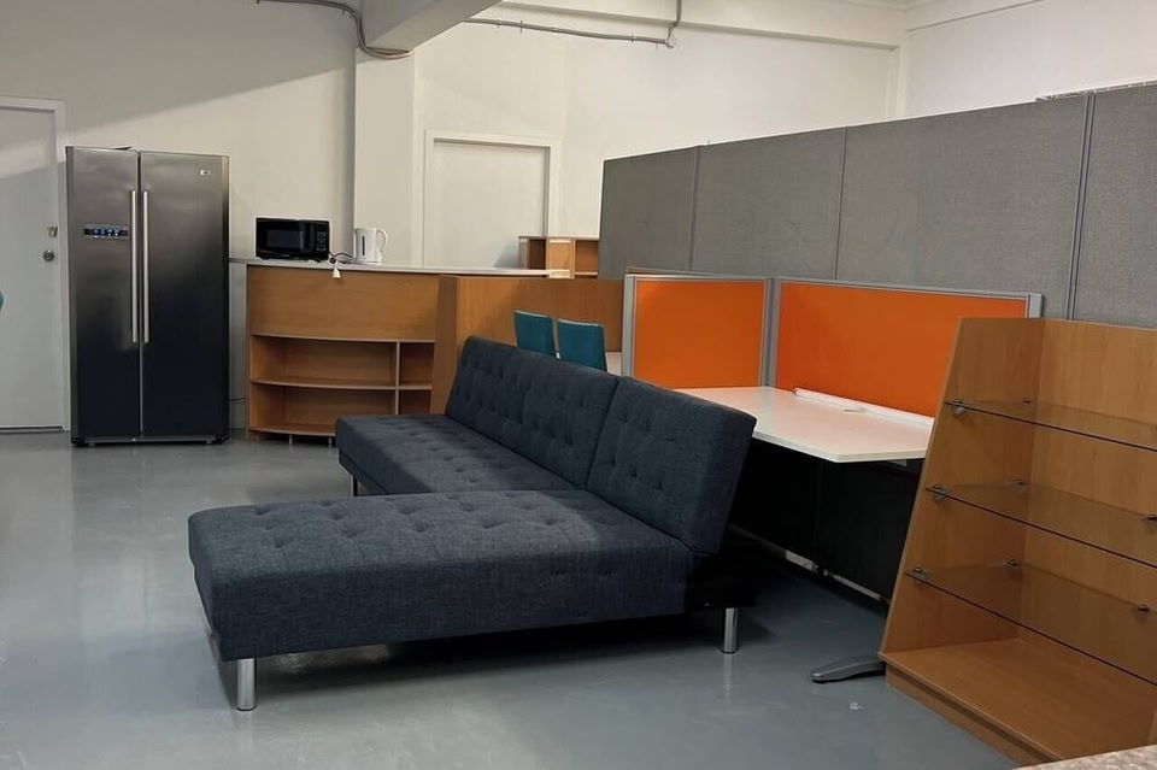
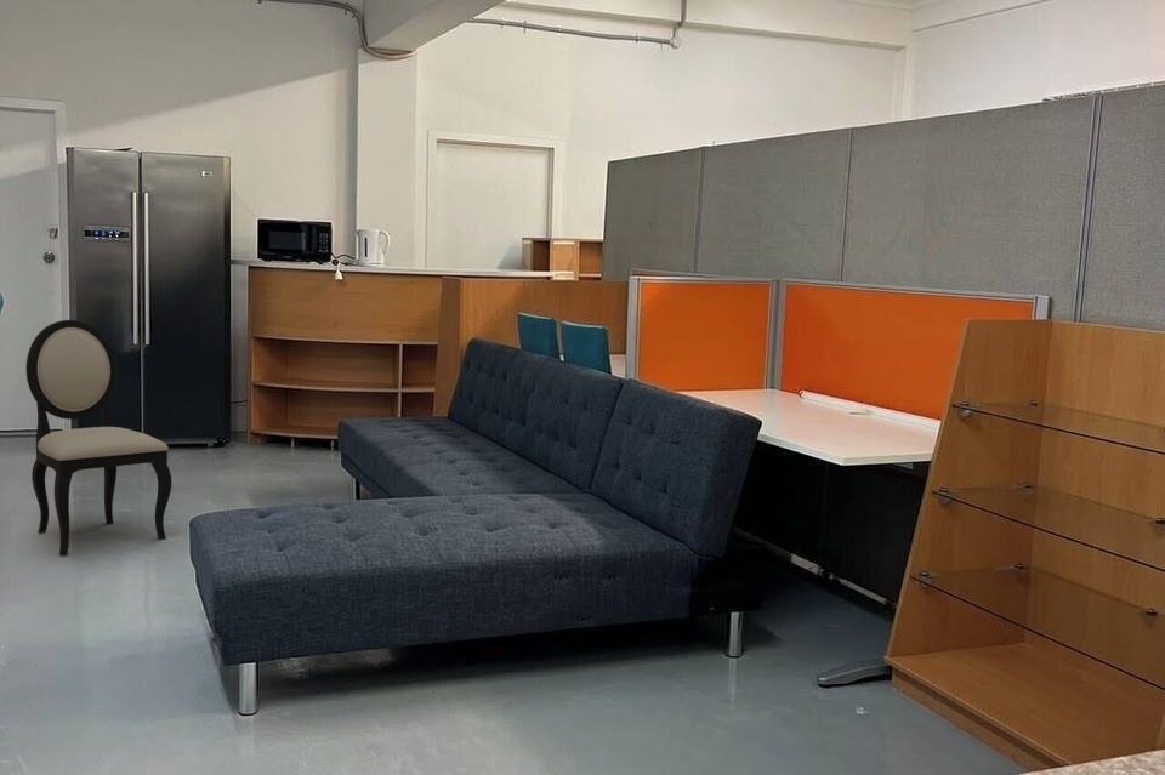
+ dining chair [25,319,172,557]
